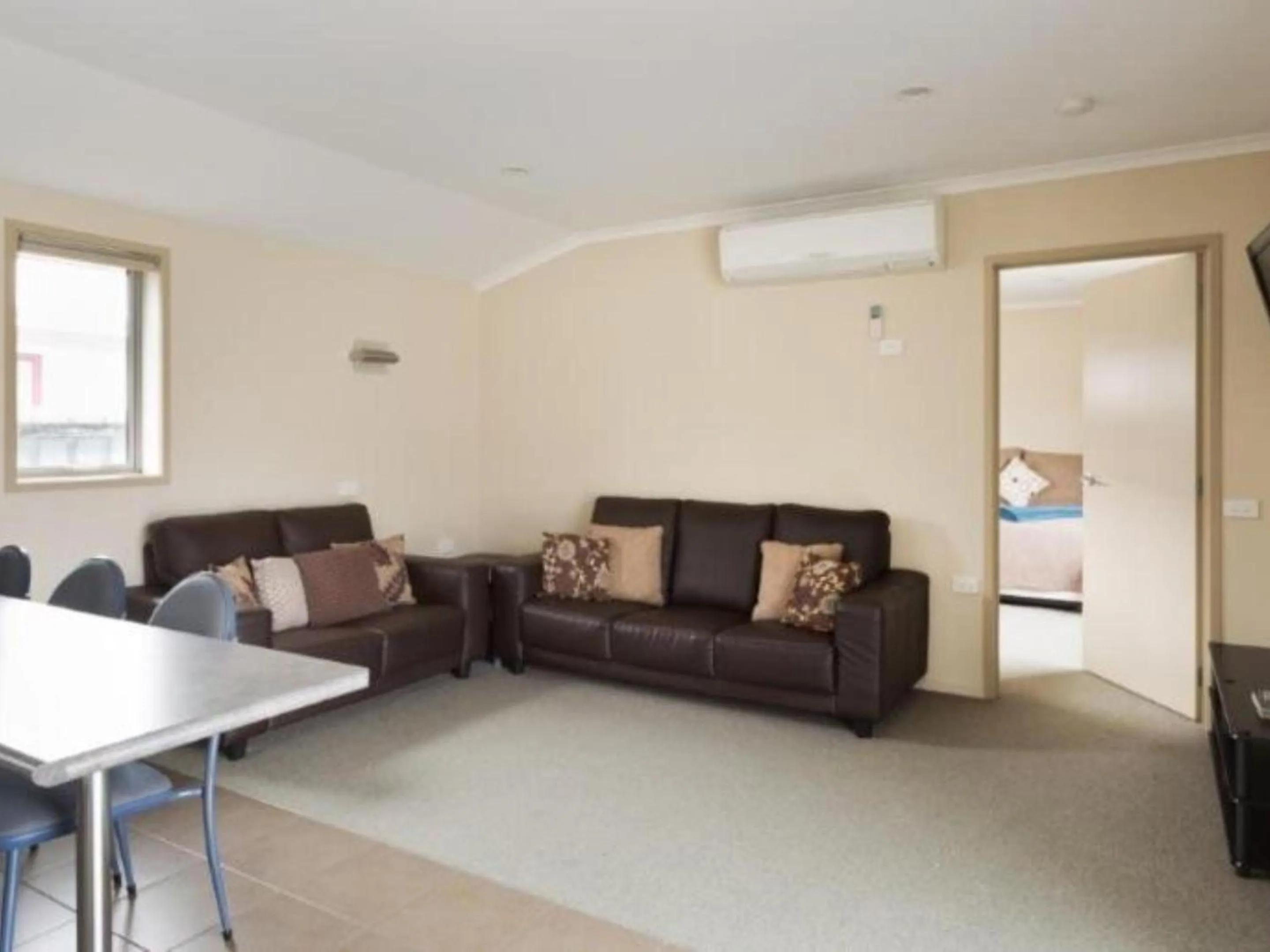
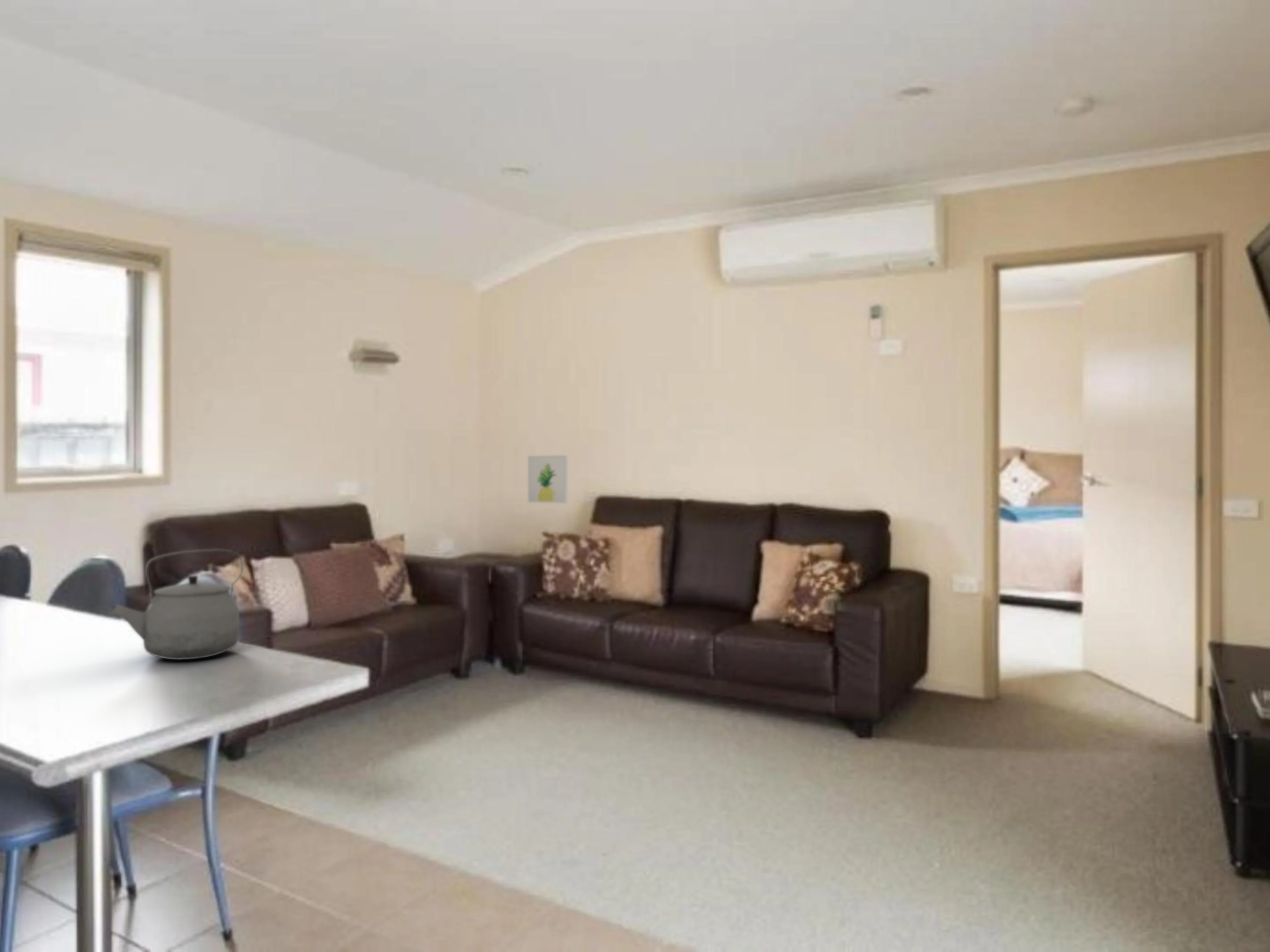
+ wall art [527,455,568,504]
+ tea kettle [109,549,243,660]
